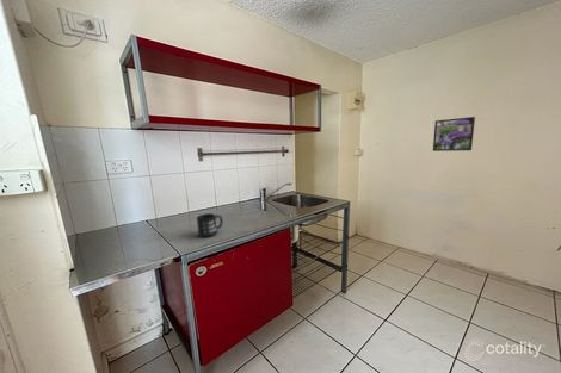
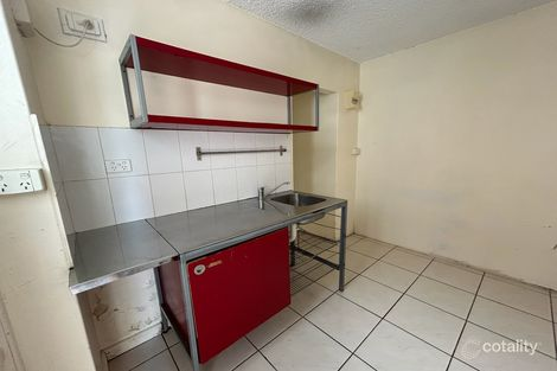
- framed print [432,116,476,153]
- mug [196,212,224,238]
